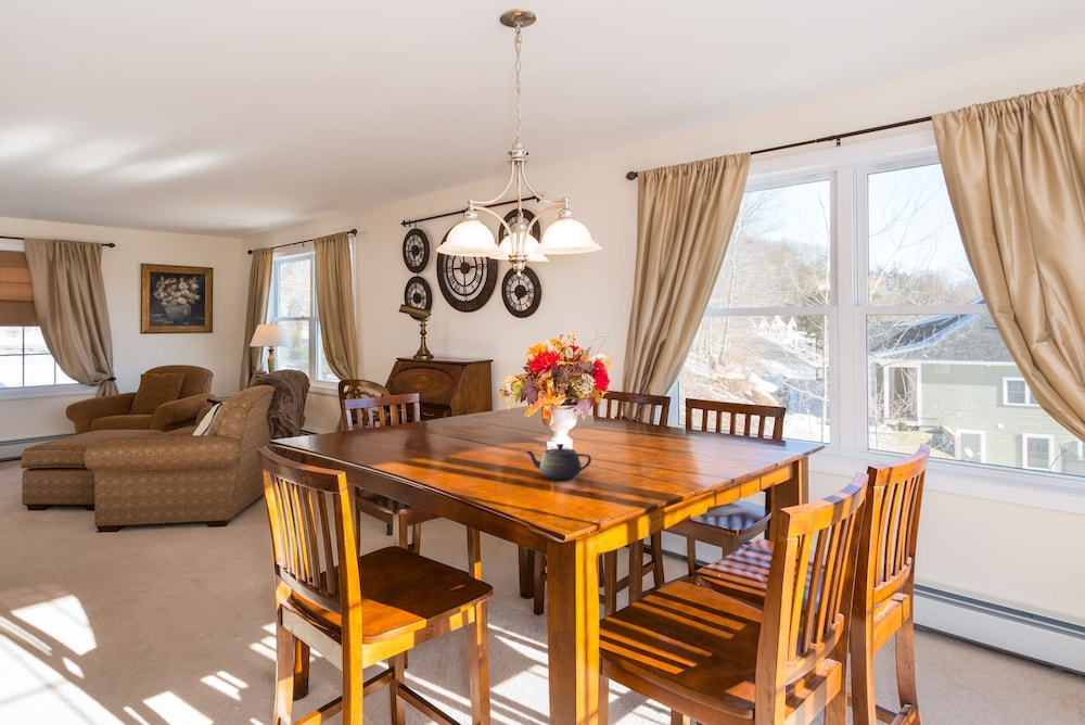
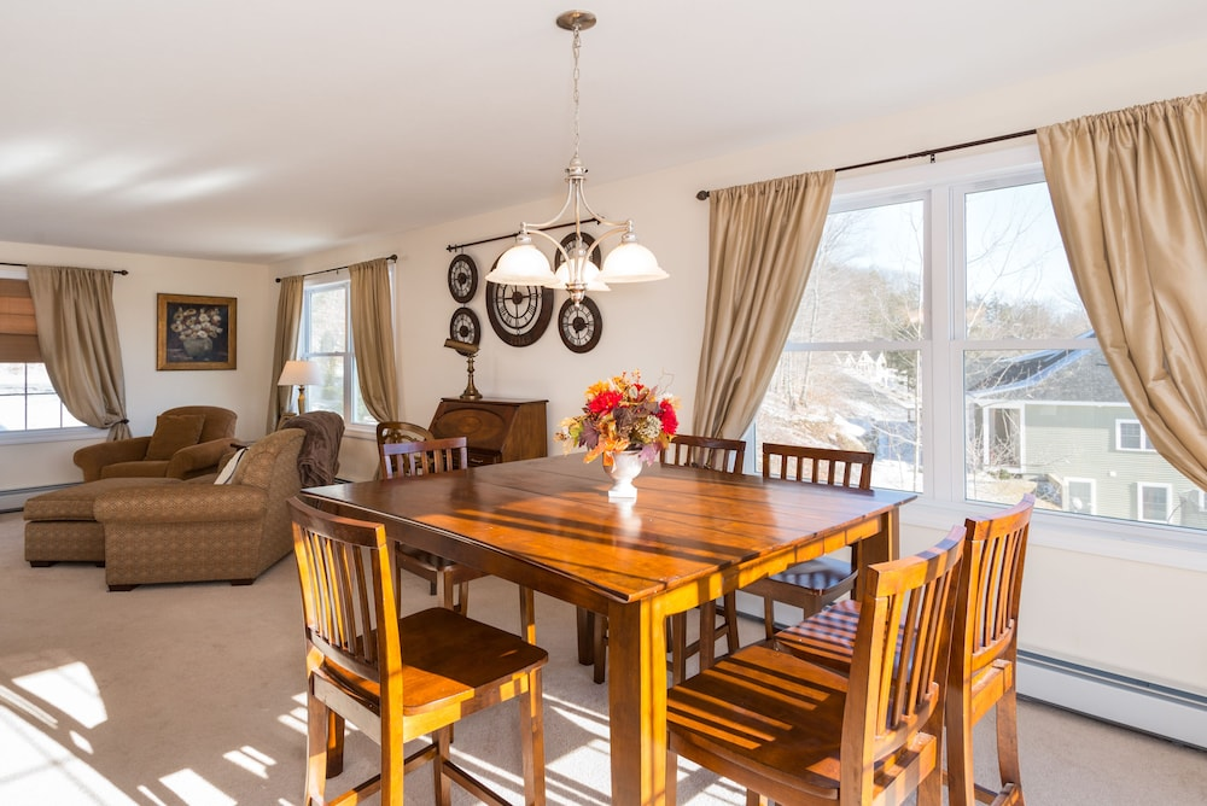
- teapot [524,443,592,481]
